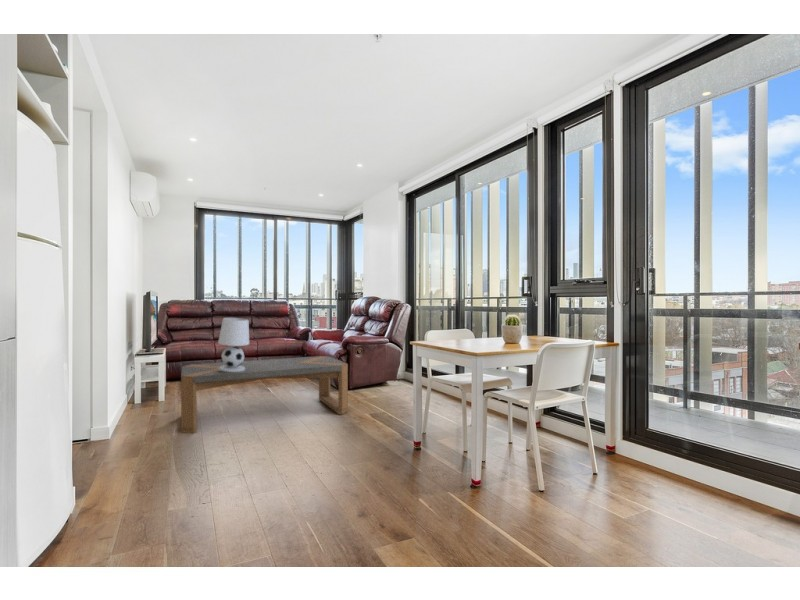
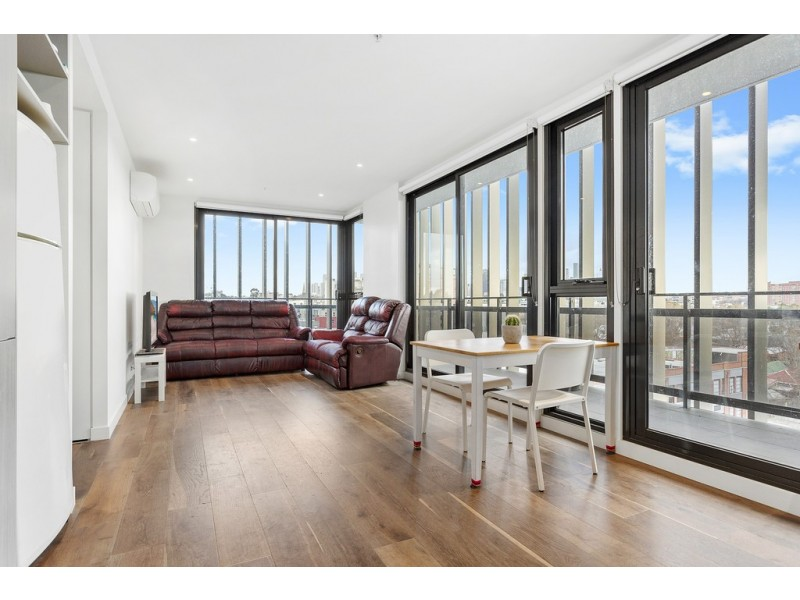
- coffee table [180,355,349,434]
- table lamp [217,317,250,372]
